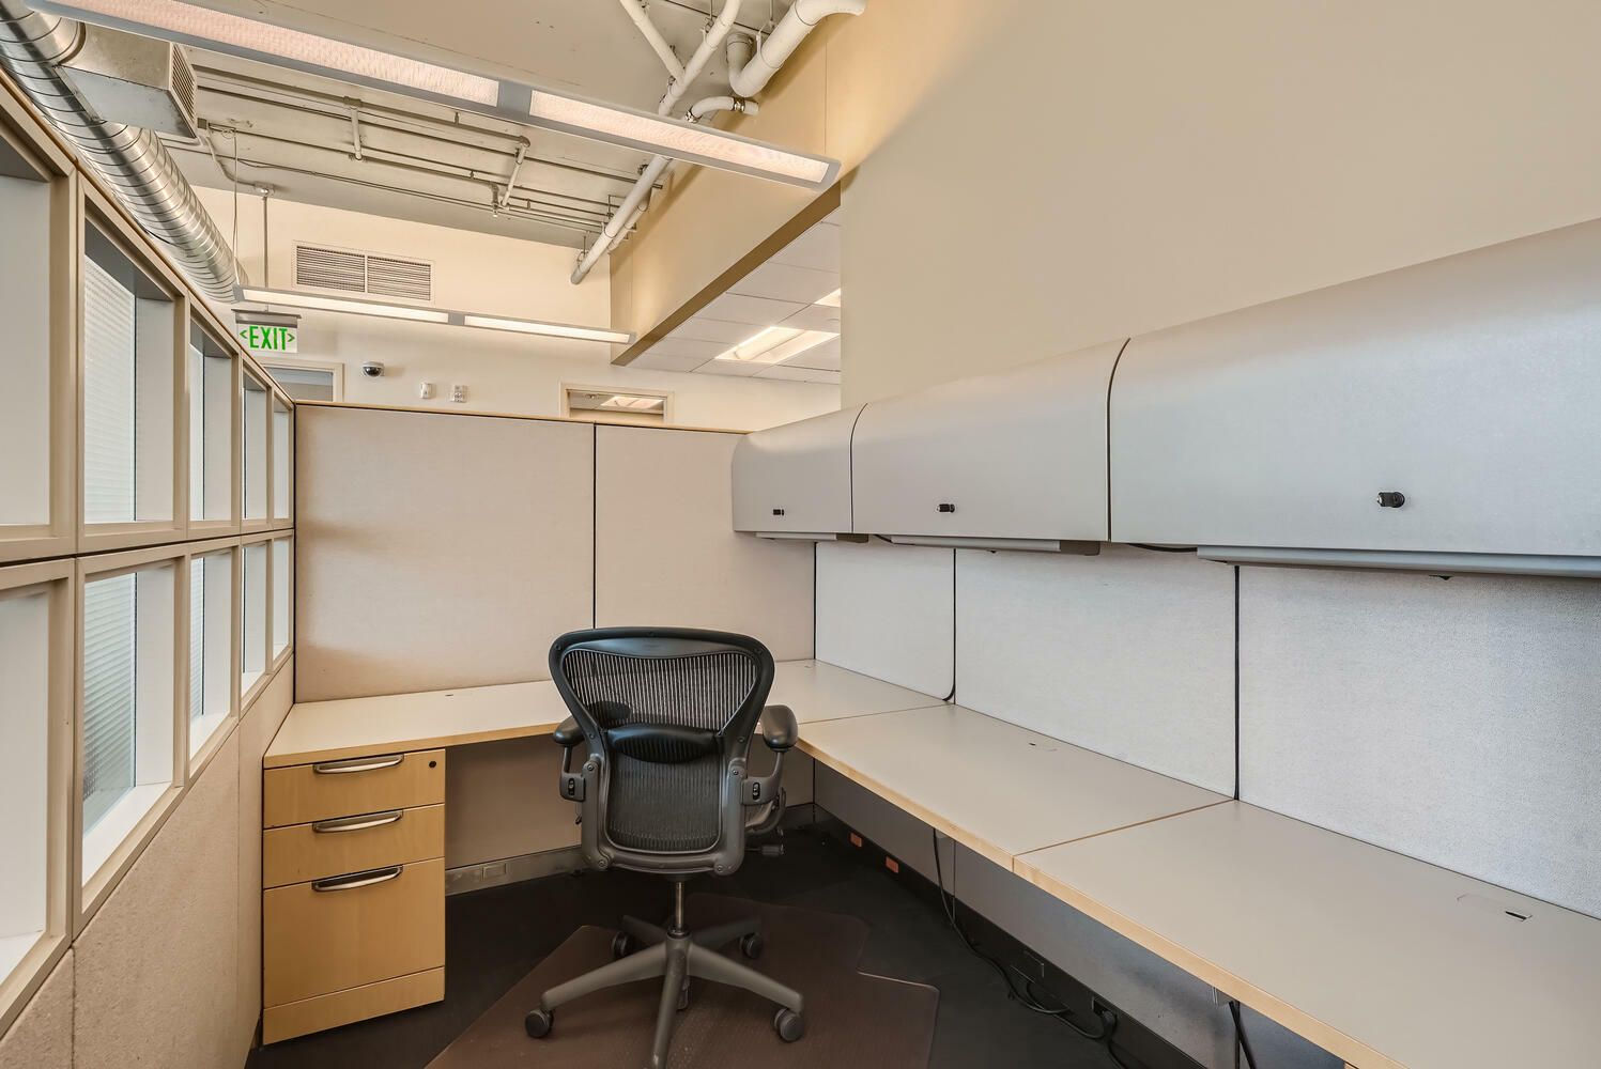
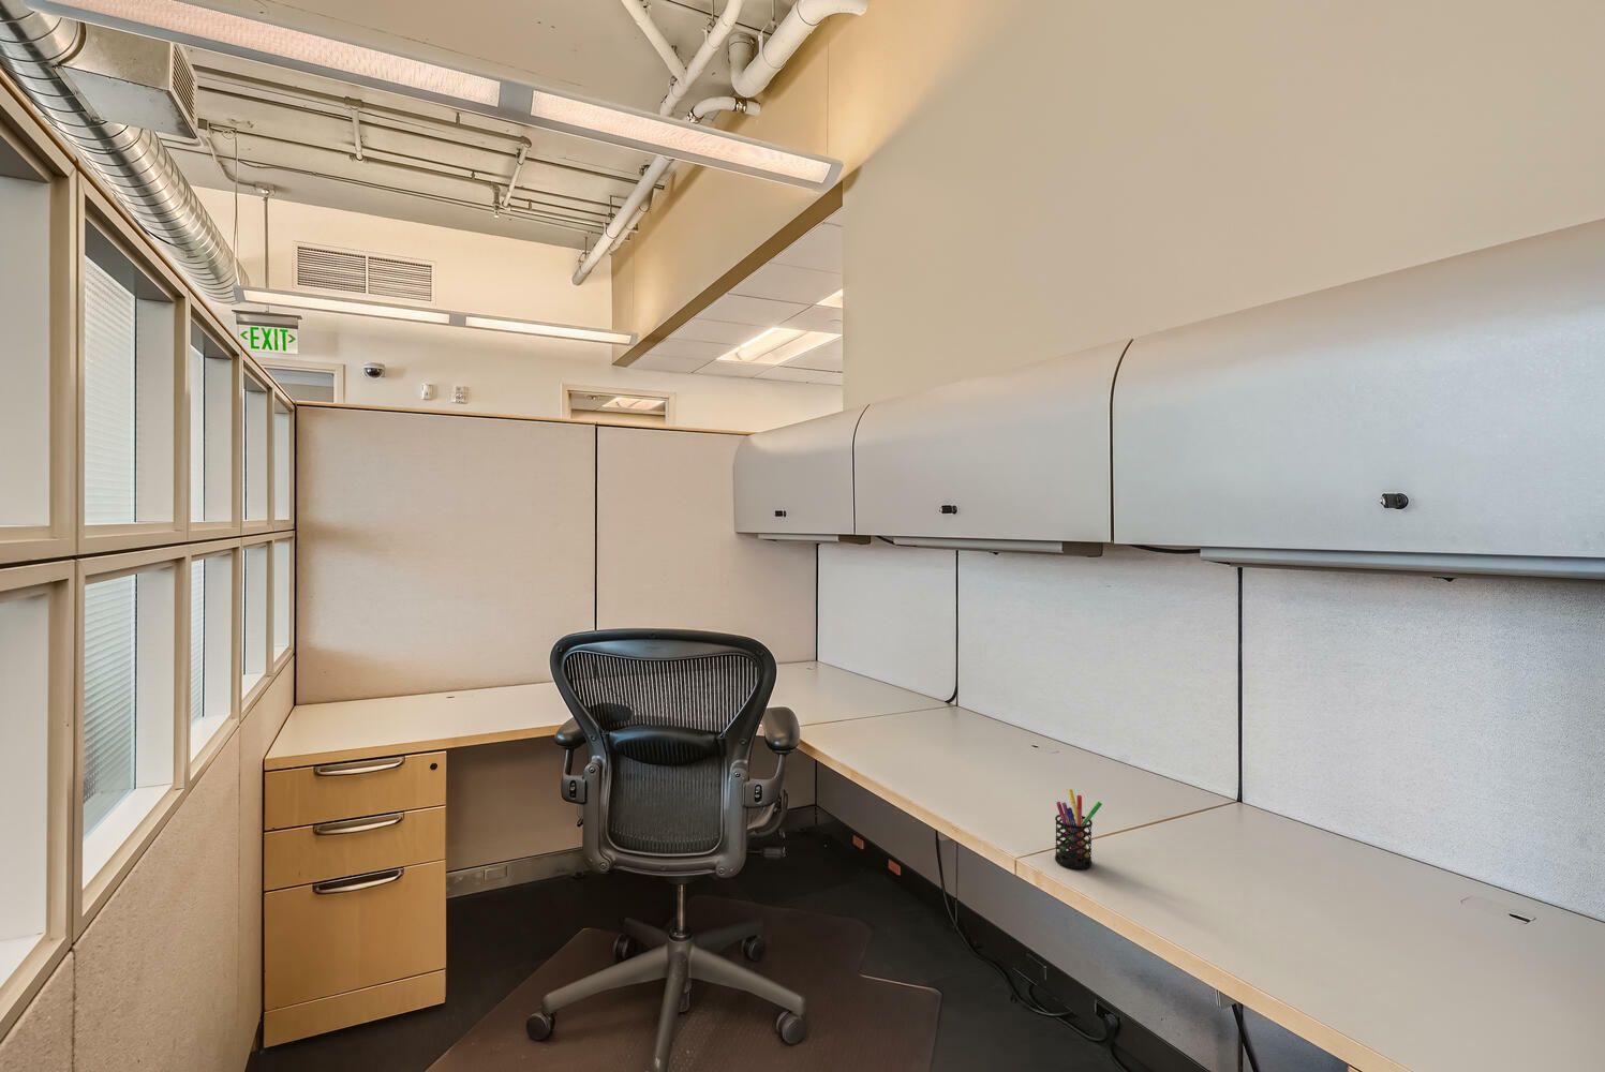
+ pen holder [1054,788,1103,871]
